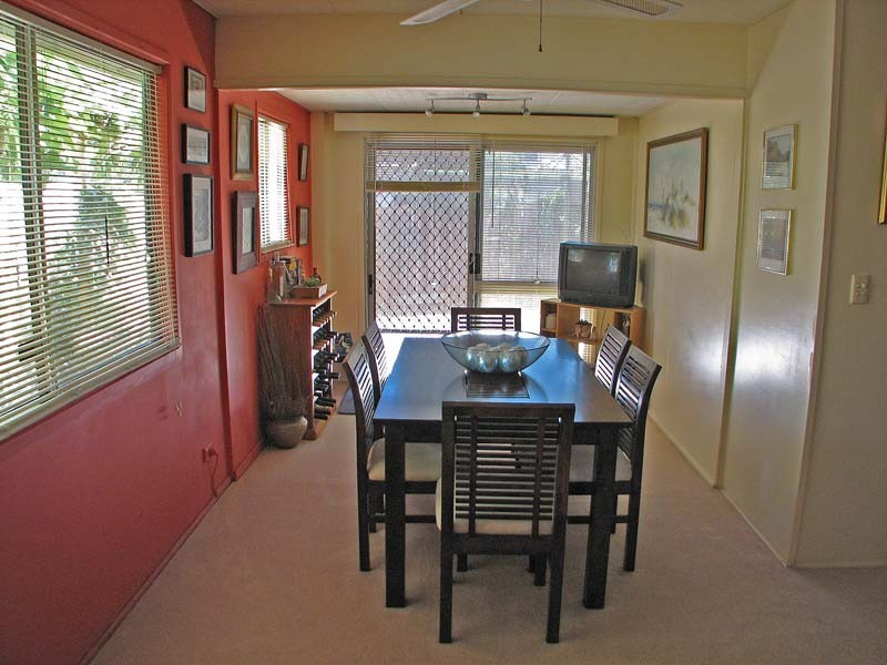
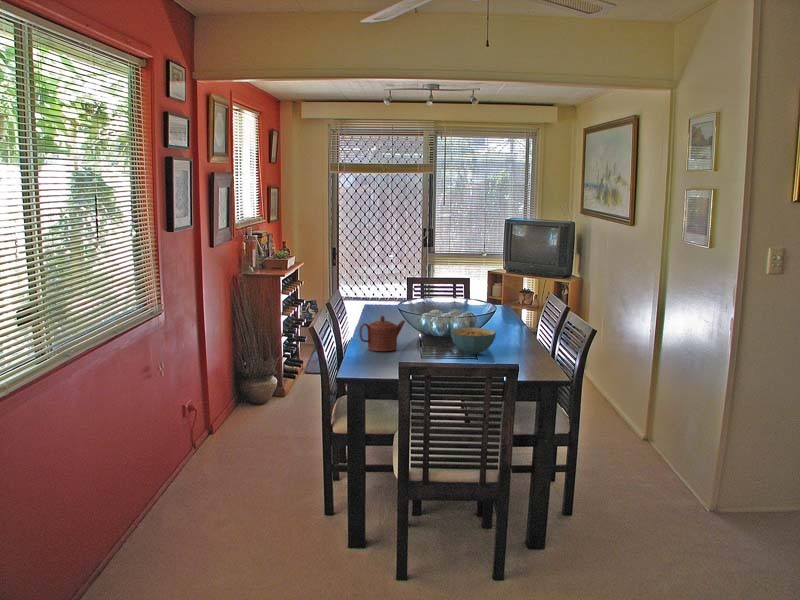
+ teapot [358,315,406,352]
+ cereal bowl [450,327,497,356]
